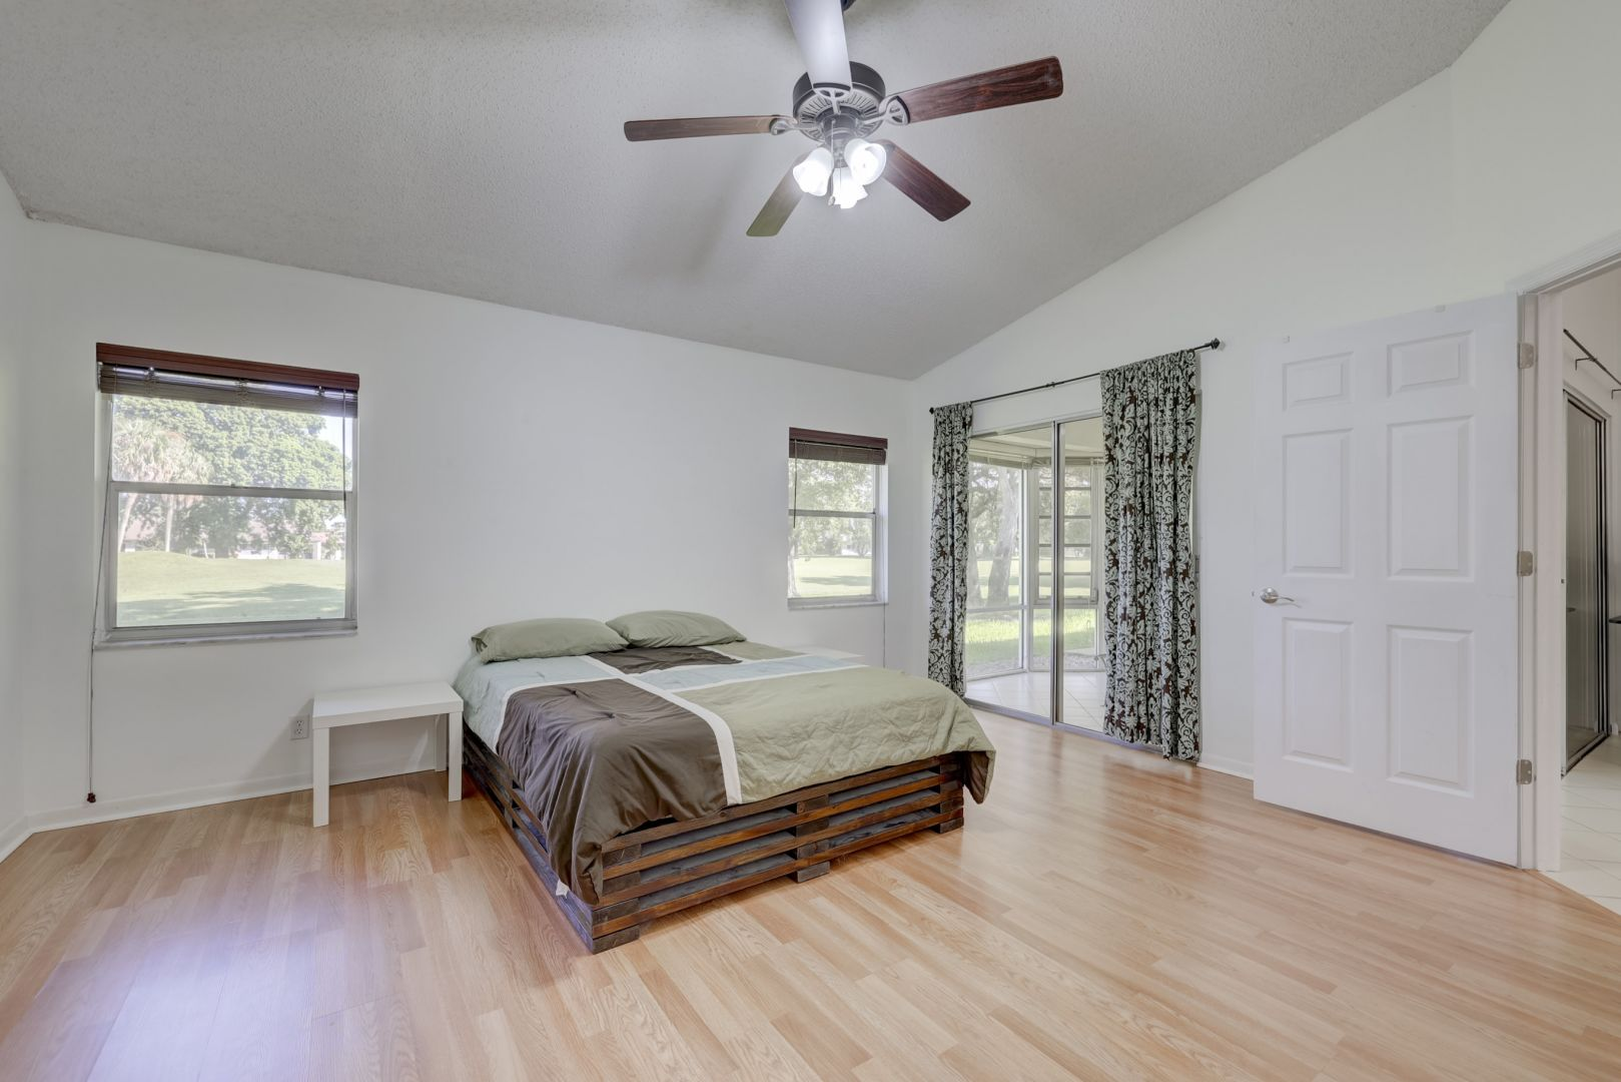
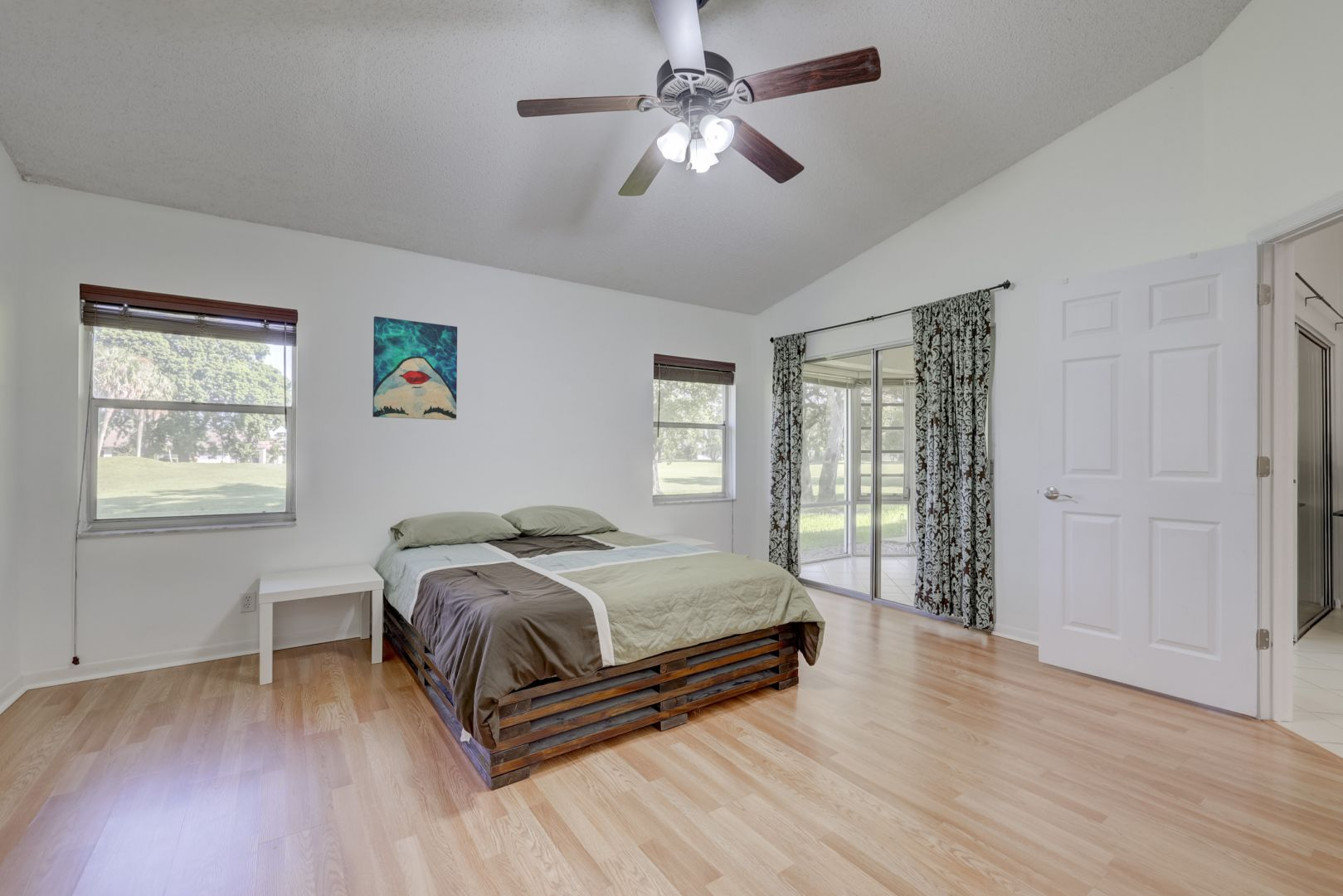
+ wall art [372,315,458,421]
